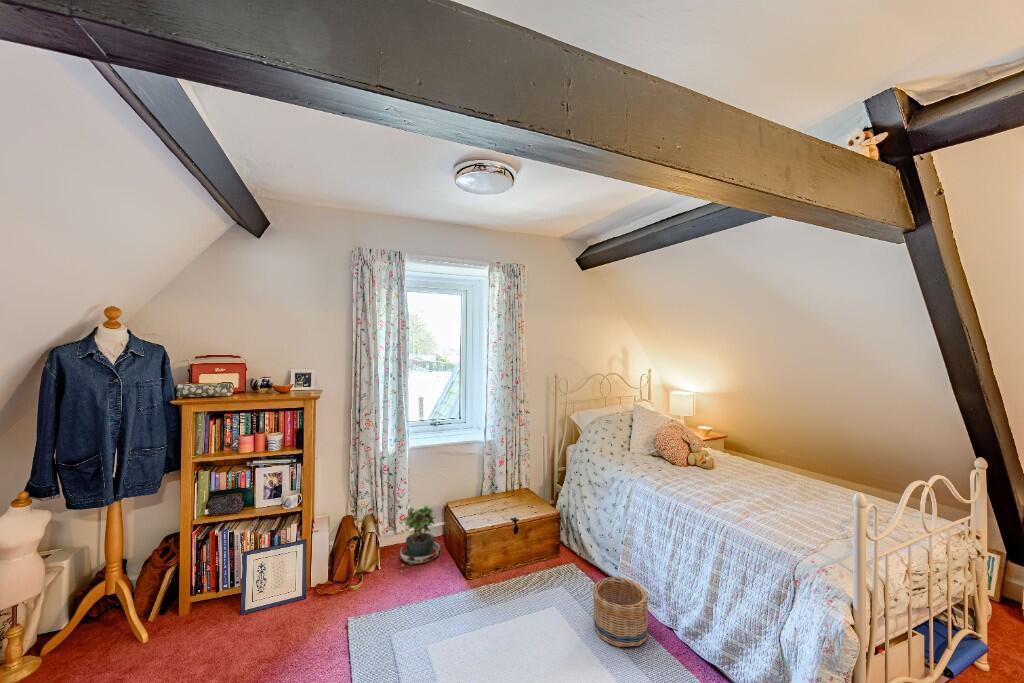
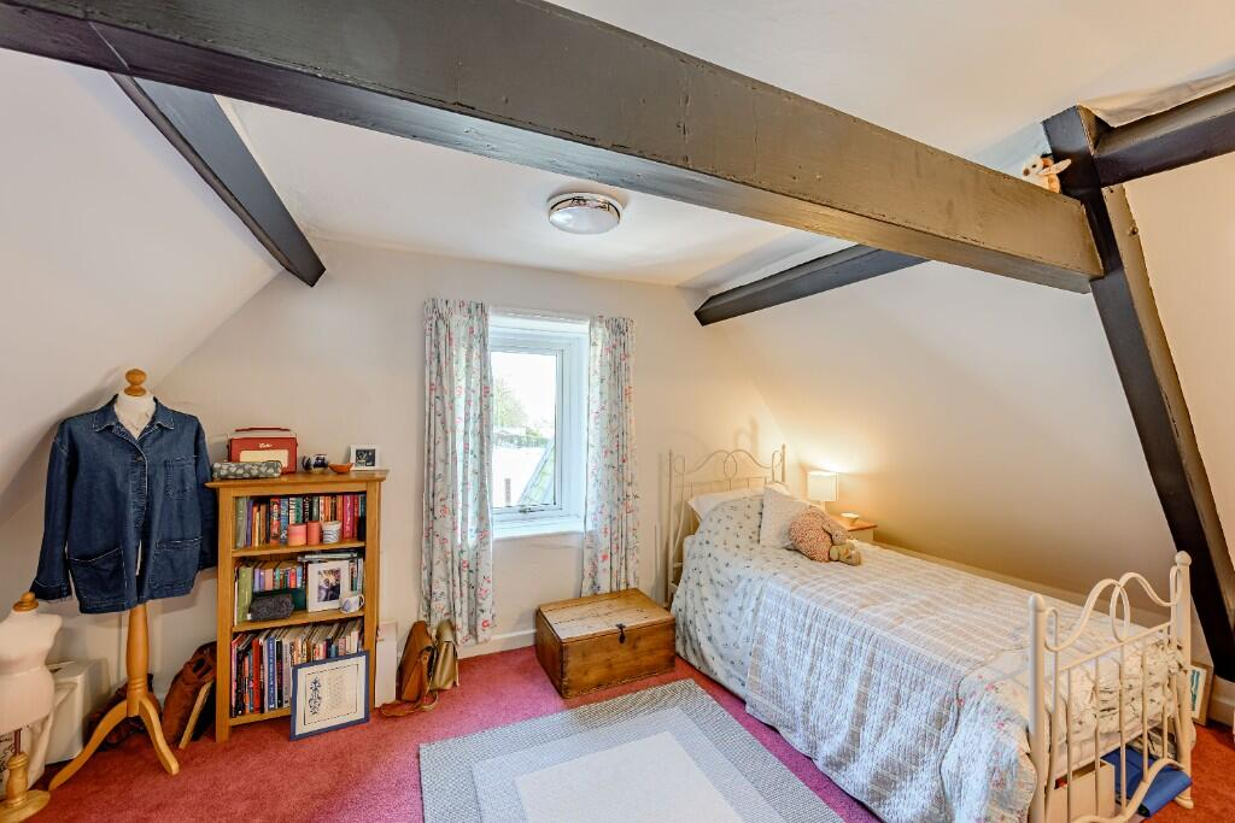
- potted plant [399,503,441,573]
- basket [592,576,649,648]
